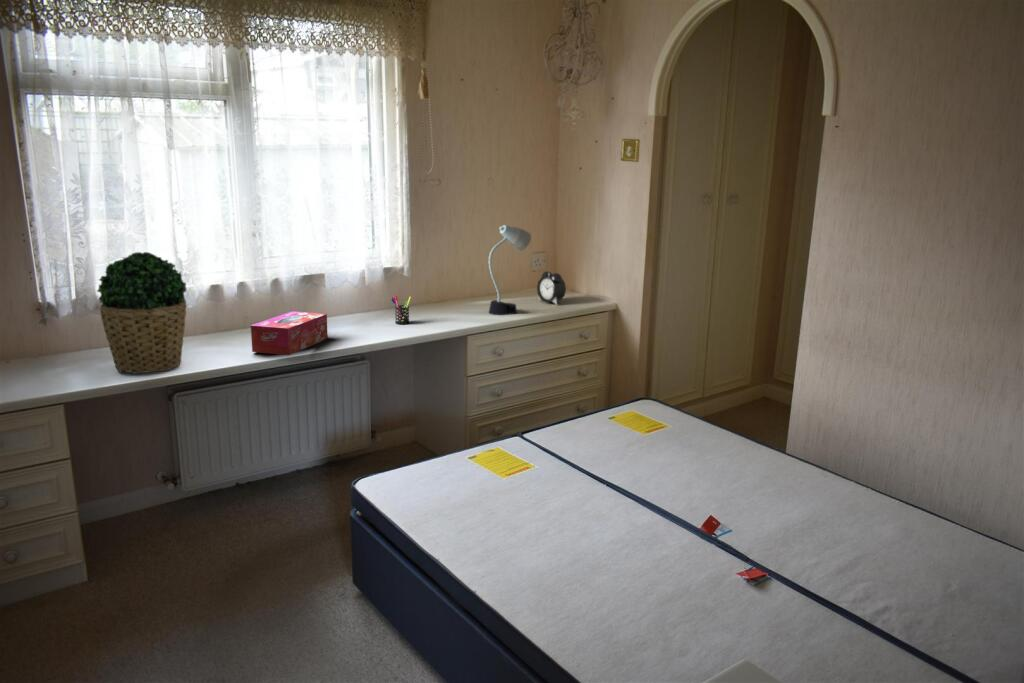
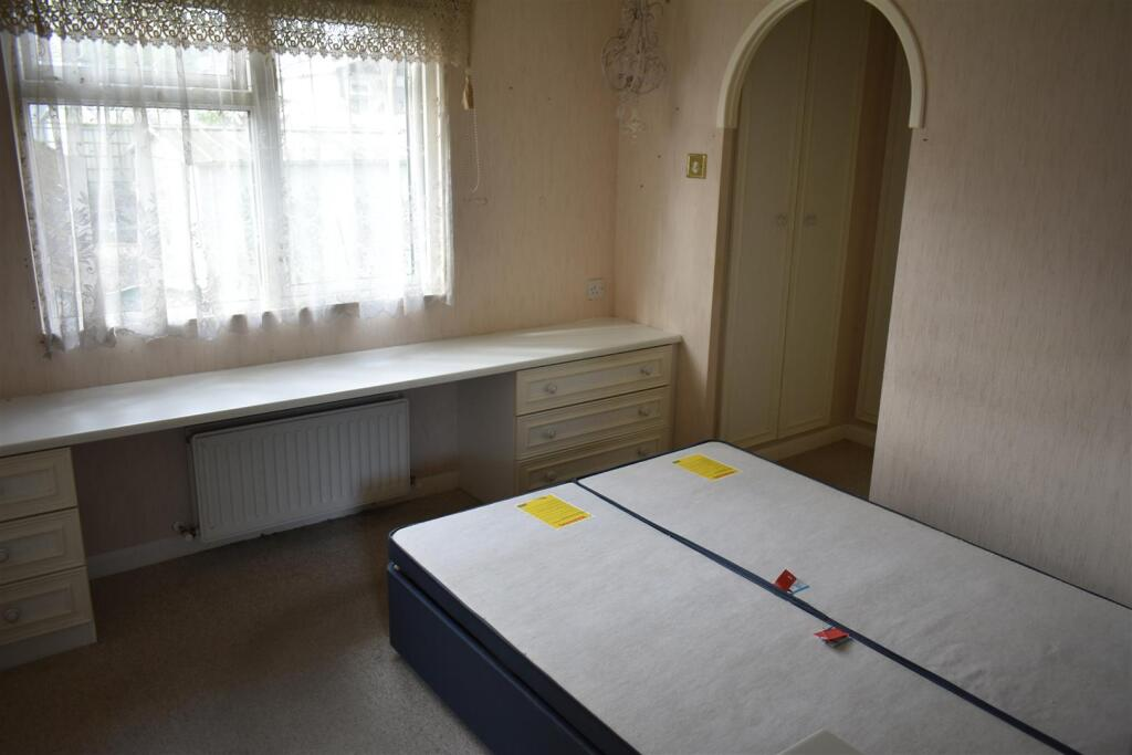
- pen holder [390,294,412,325]
- potted plant [96,251,188,375]
- alarm clock [536,270,567,305]
- desk lamp [488,224,532,316]
- tissue box [250,310,329,356]
